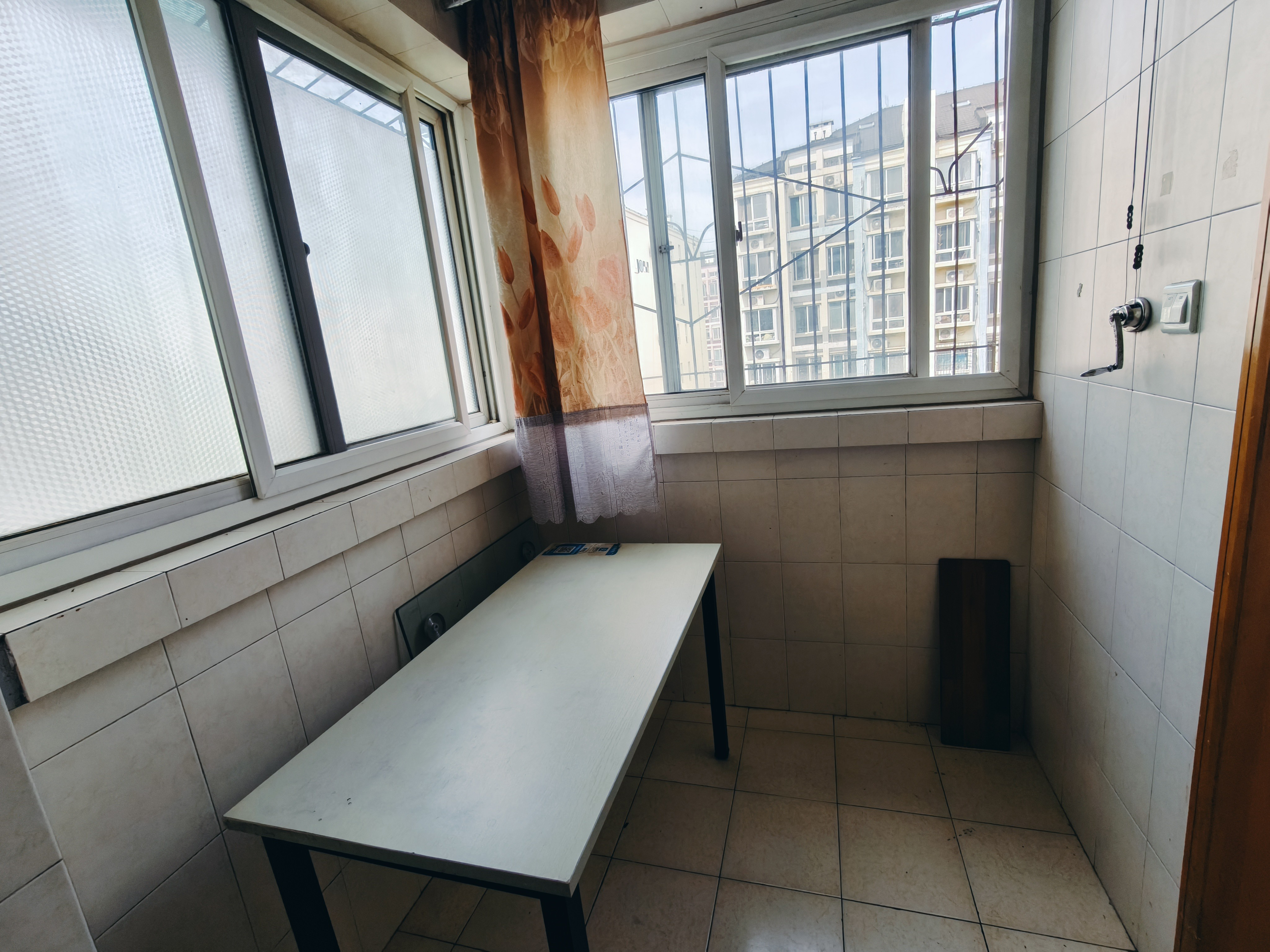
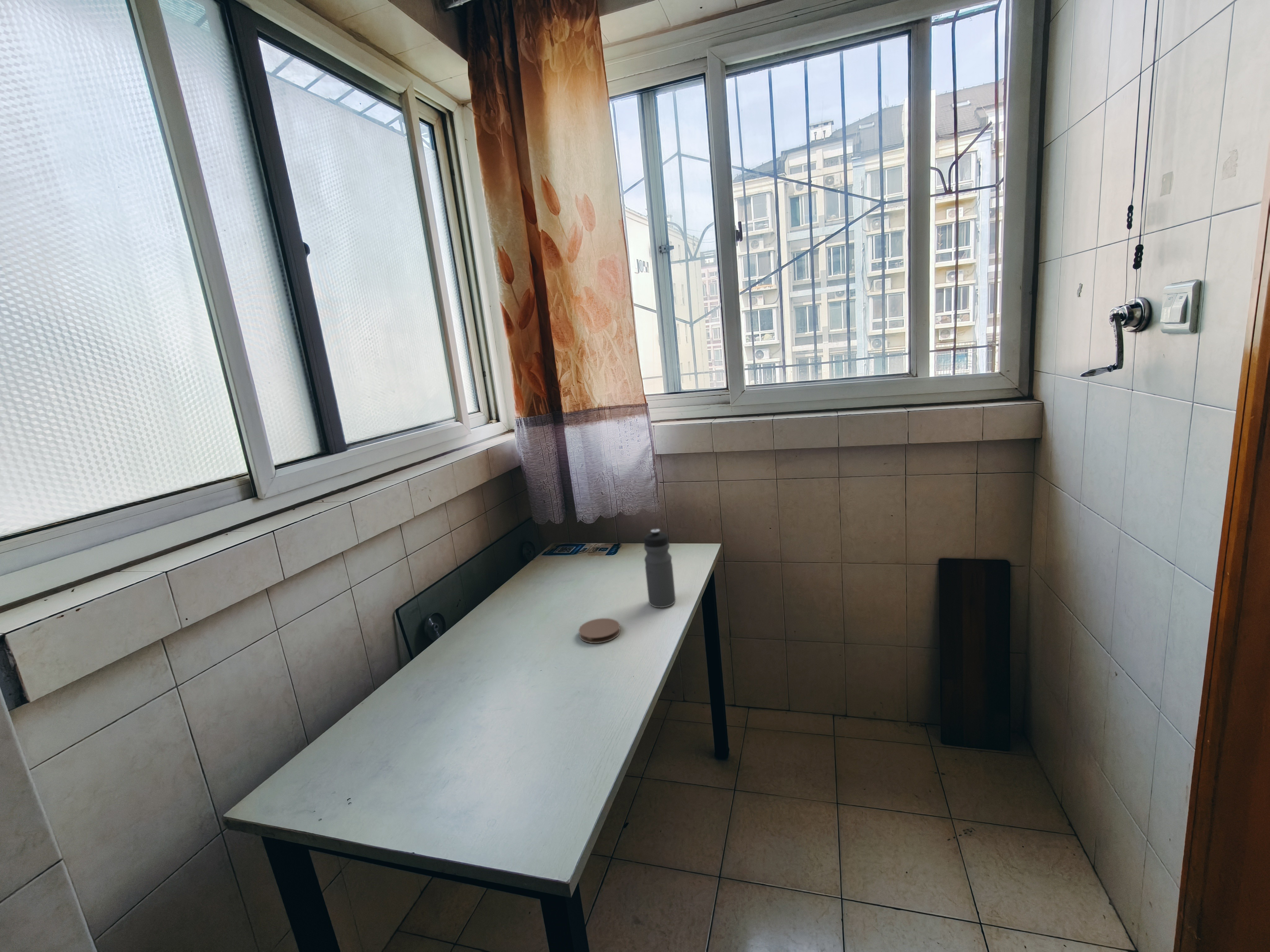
+ water bottle [643,529,676,608]
+ coaster [578,618,621,643]
